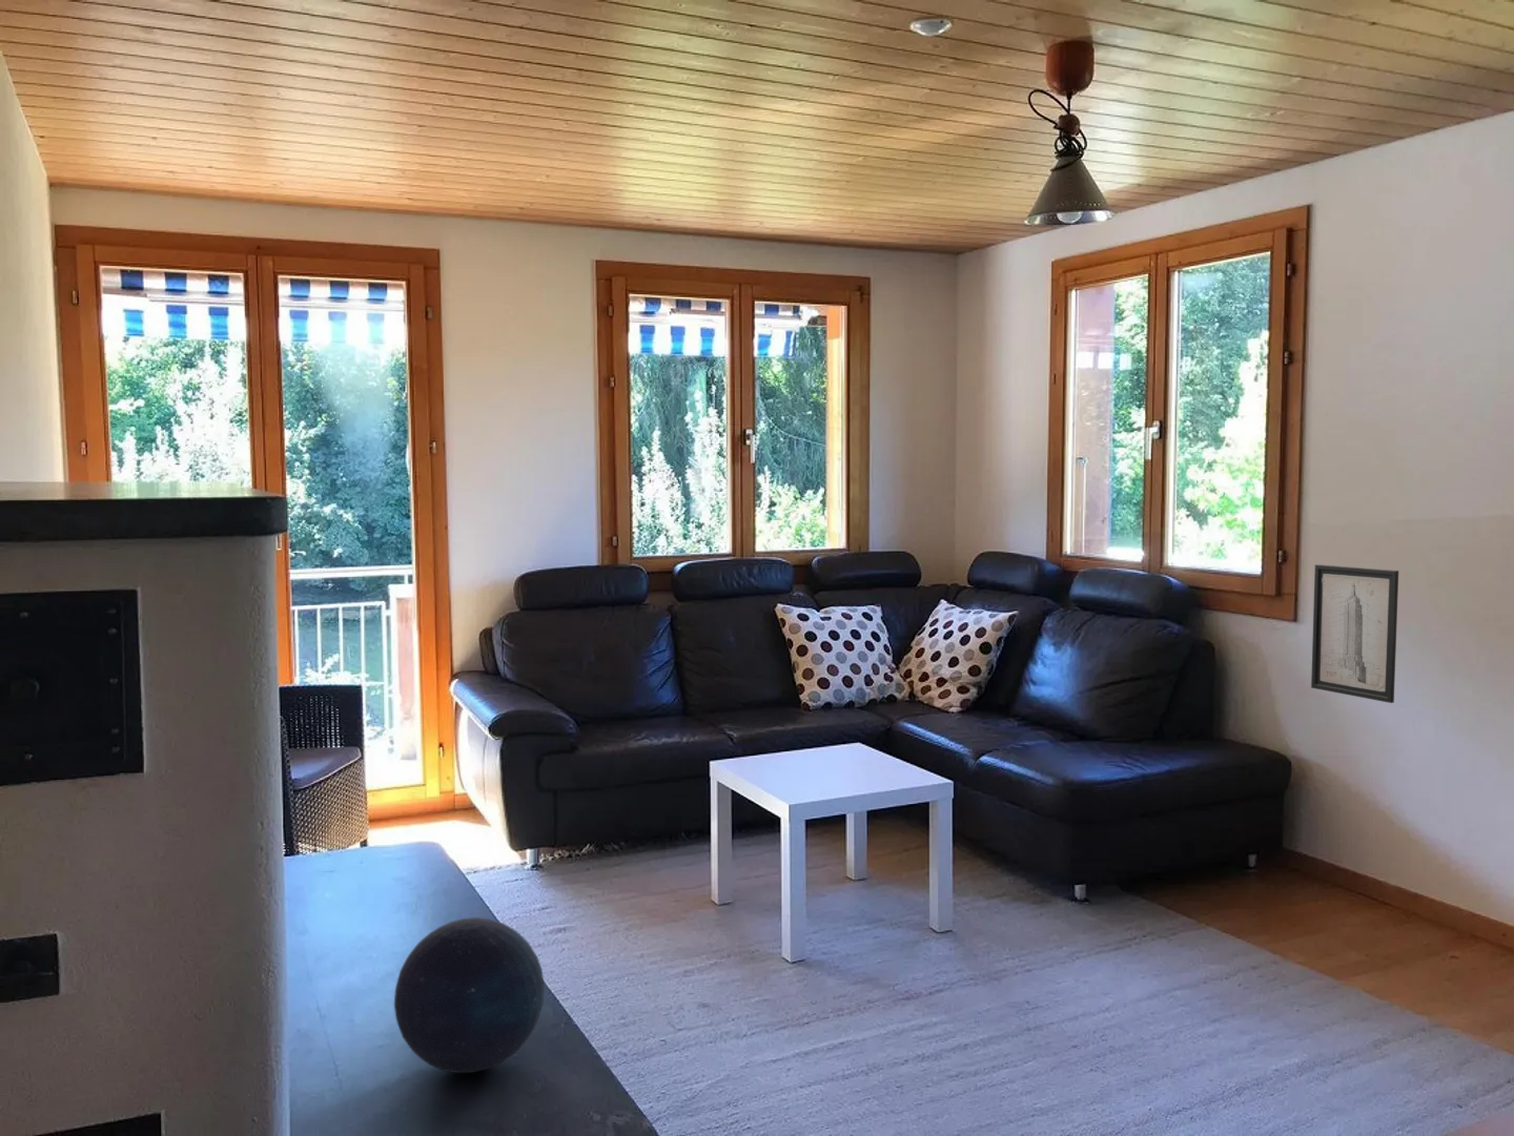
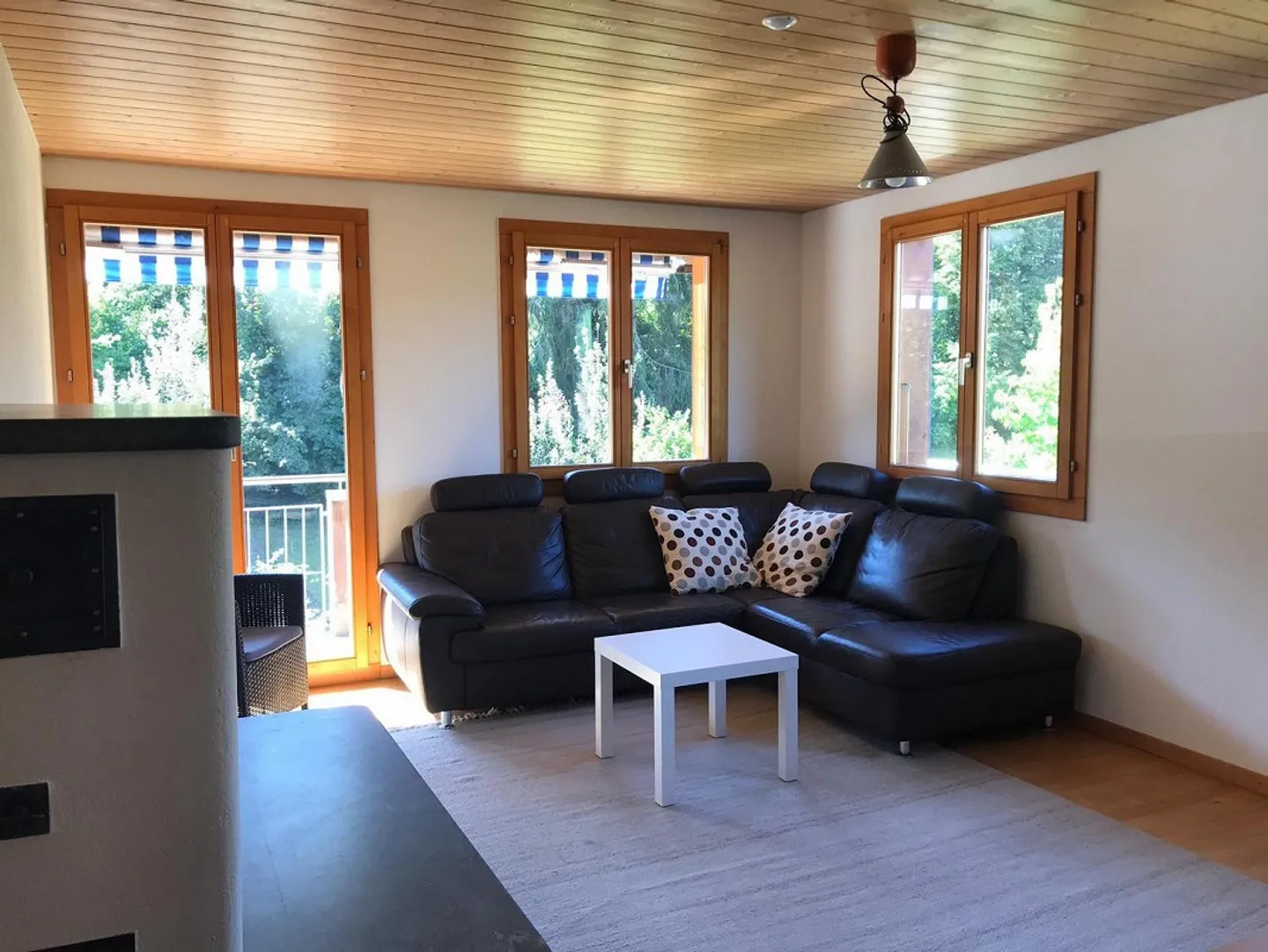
- wall art [1310,563,1399,704]
- decorative orb [393,916,546,1074]
